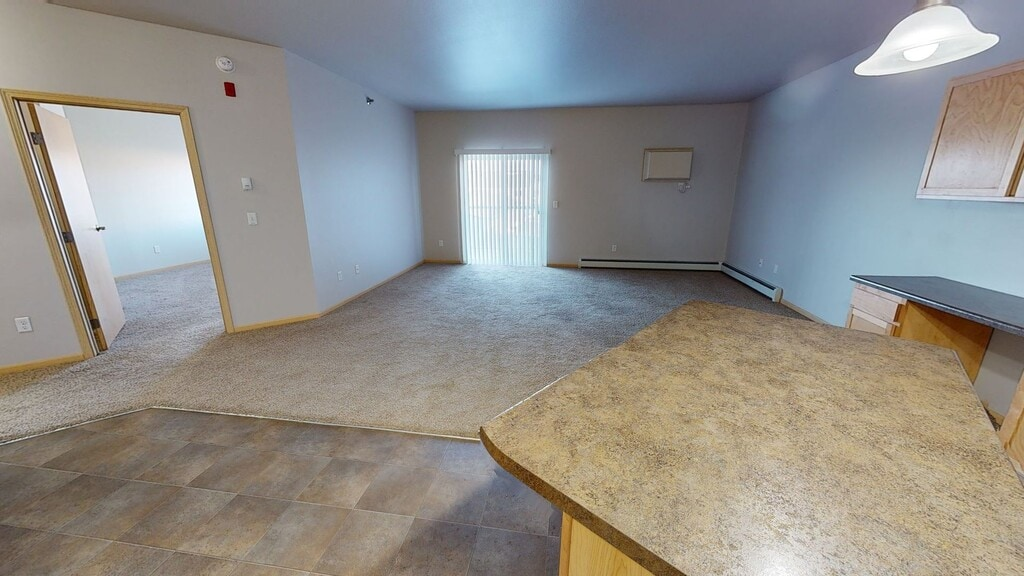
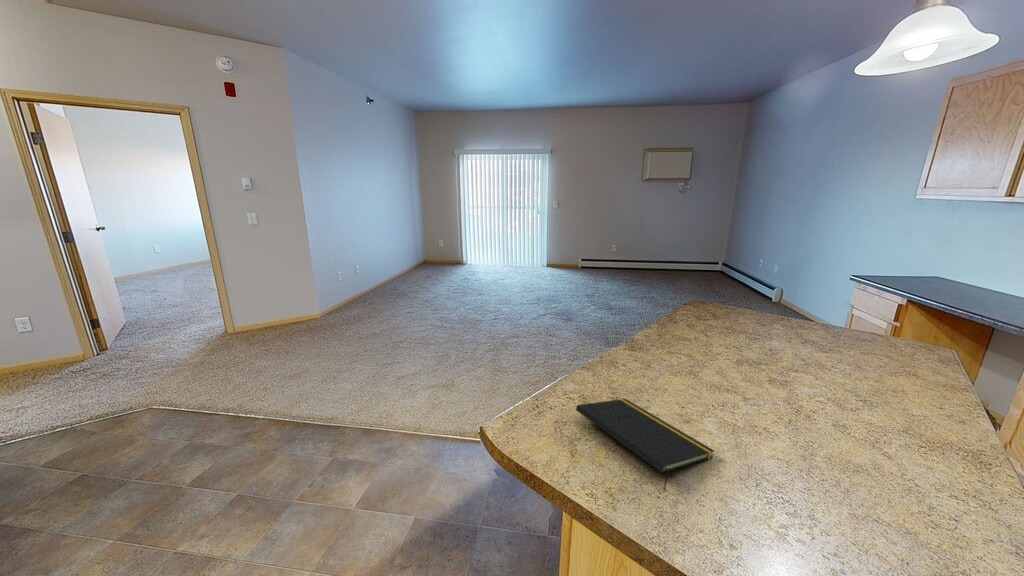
+ notepad [575,398,715,491]
